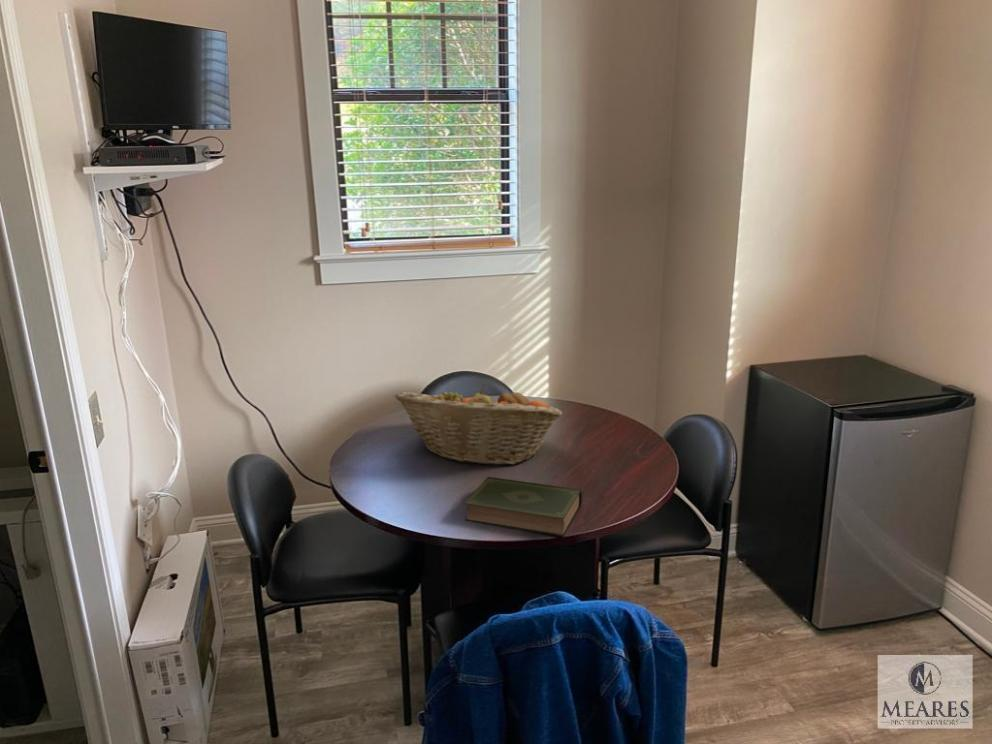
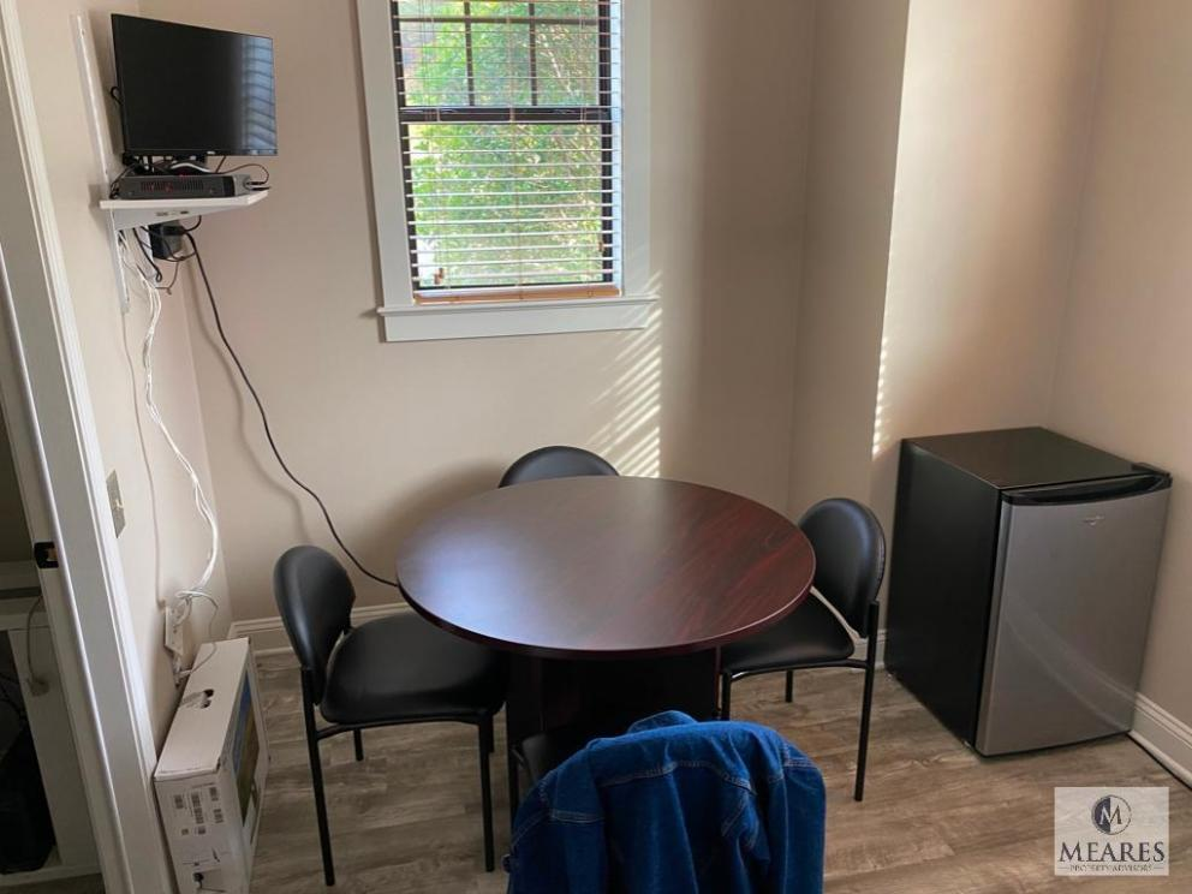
- book [463,476,583,537]
- fruit basket [394,383,563,466]
